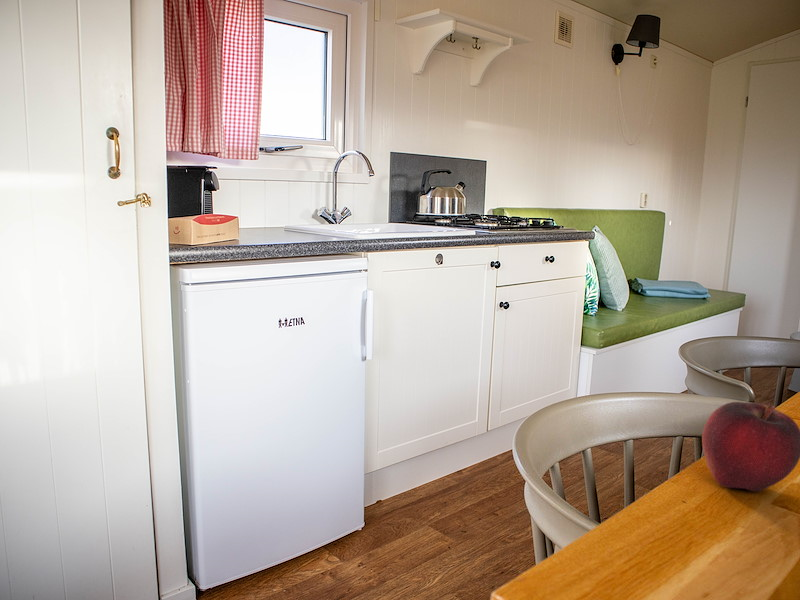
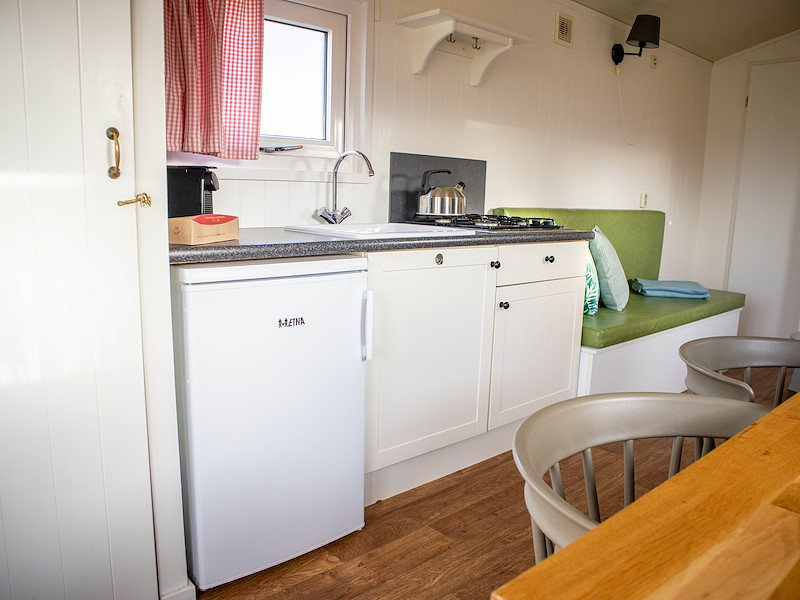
- fruit [701,401,800,492]
